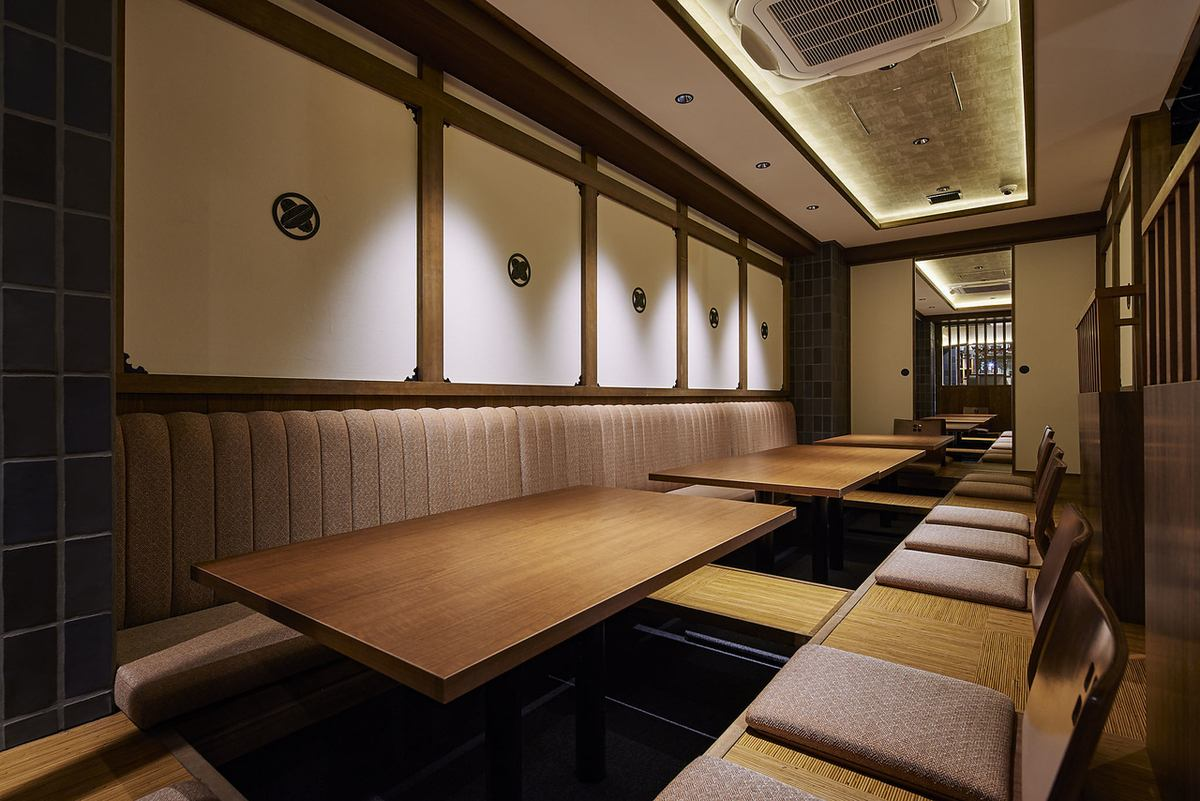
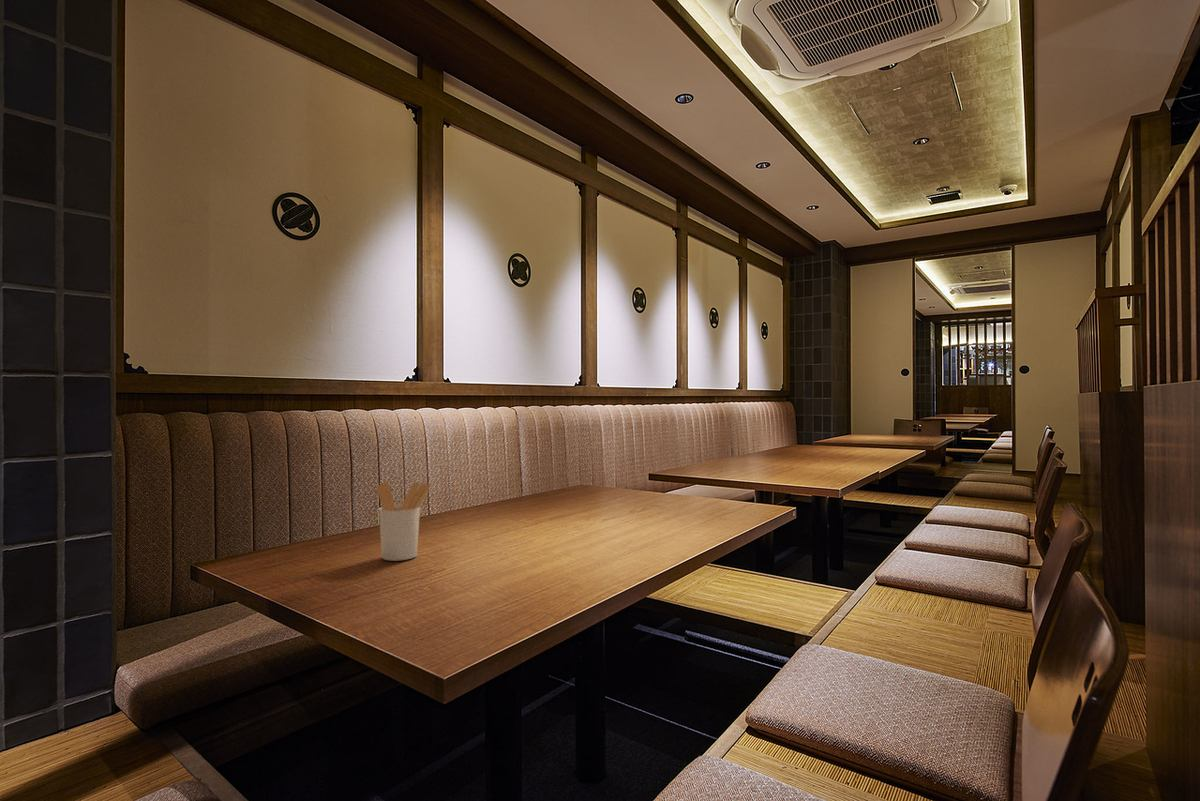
+ utensil holder [376,481,432,562]
